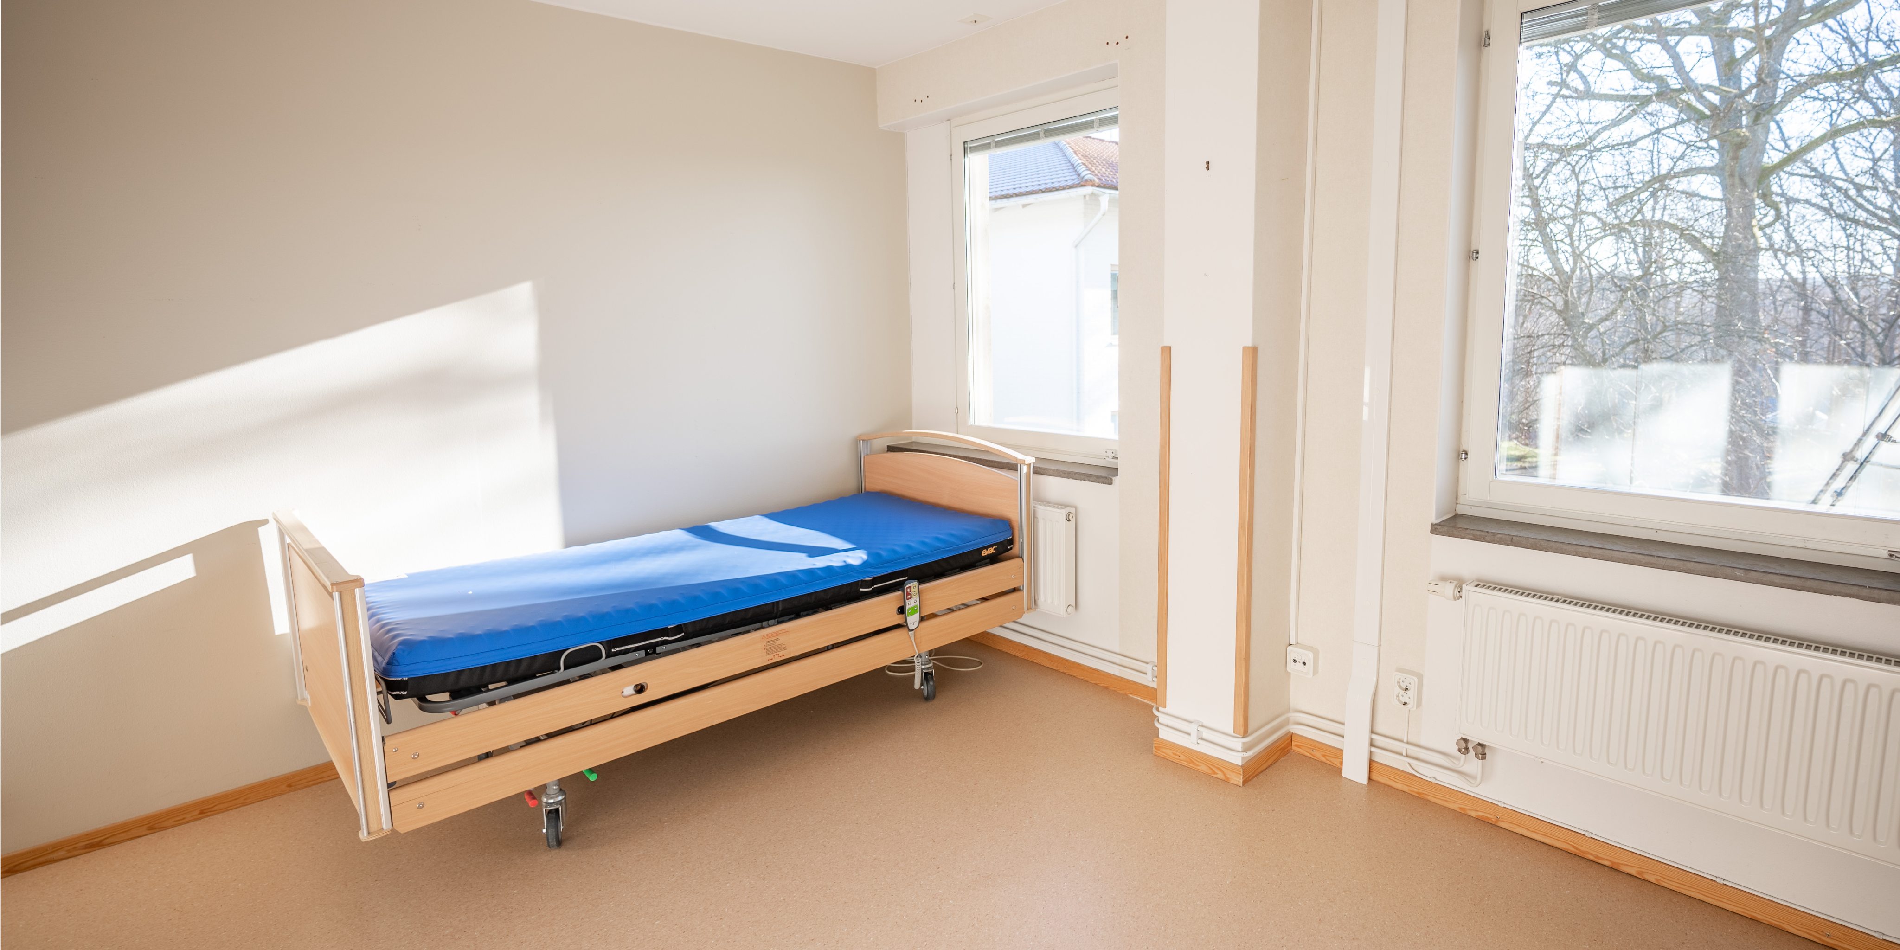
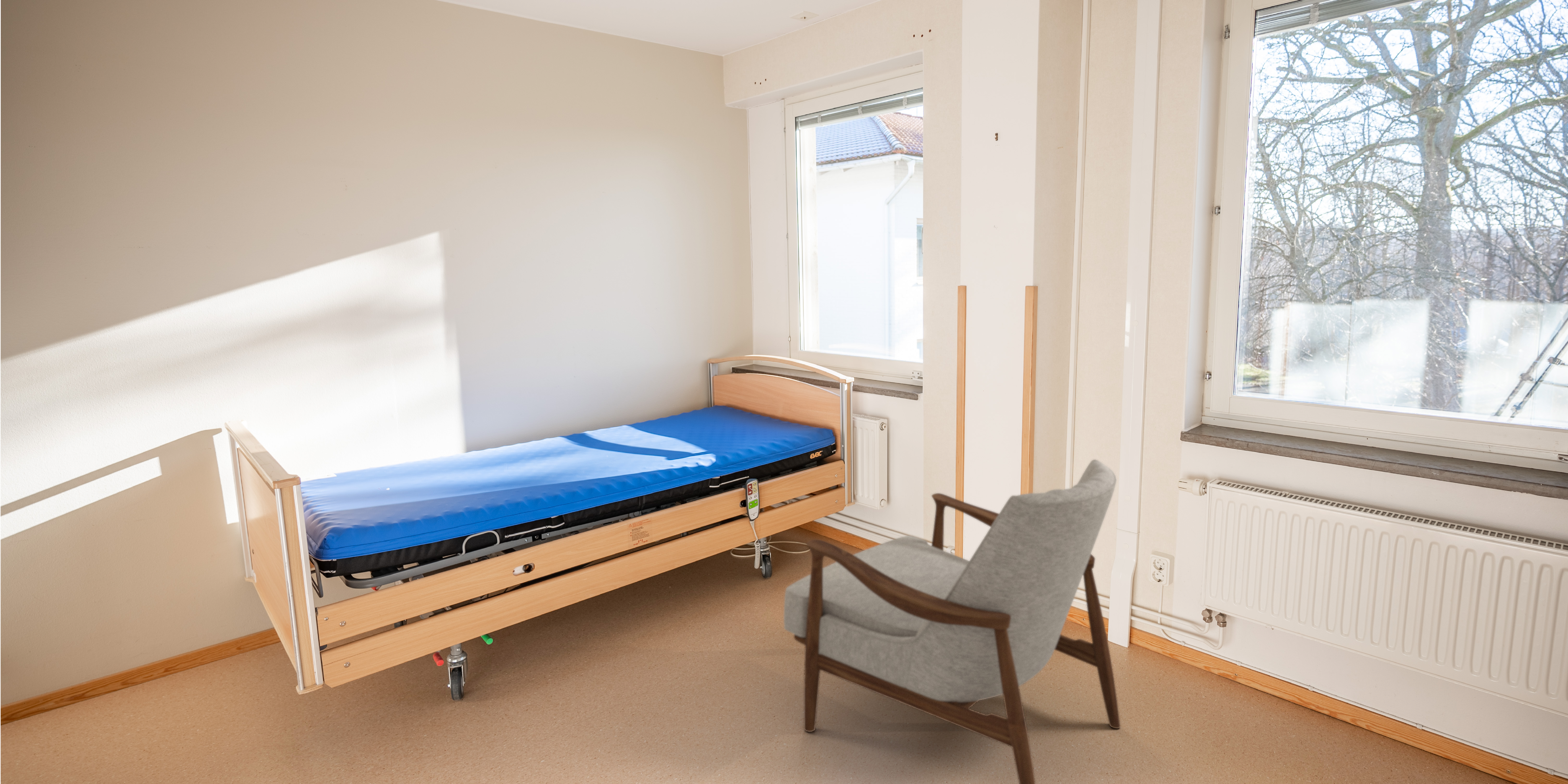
+ armchair [783,459,1121,784]
